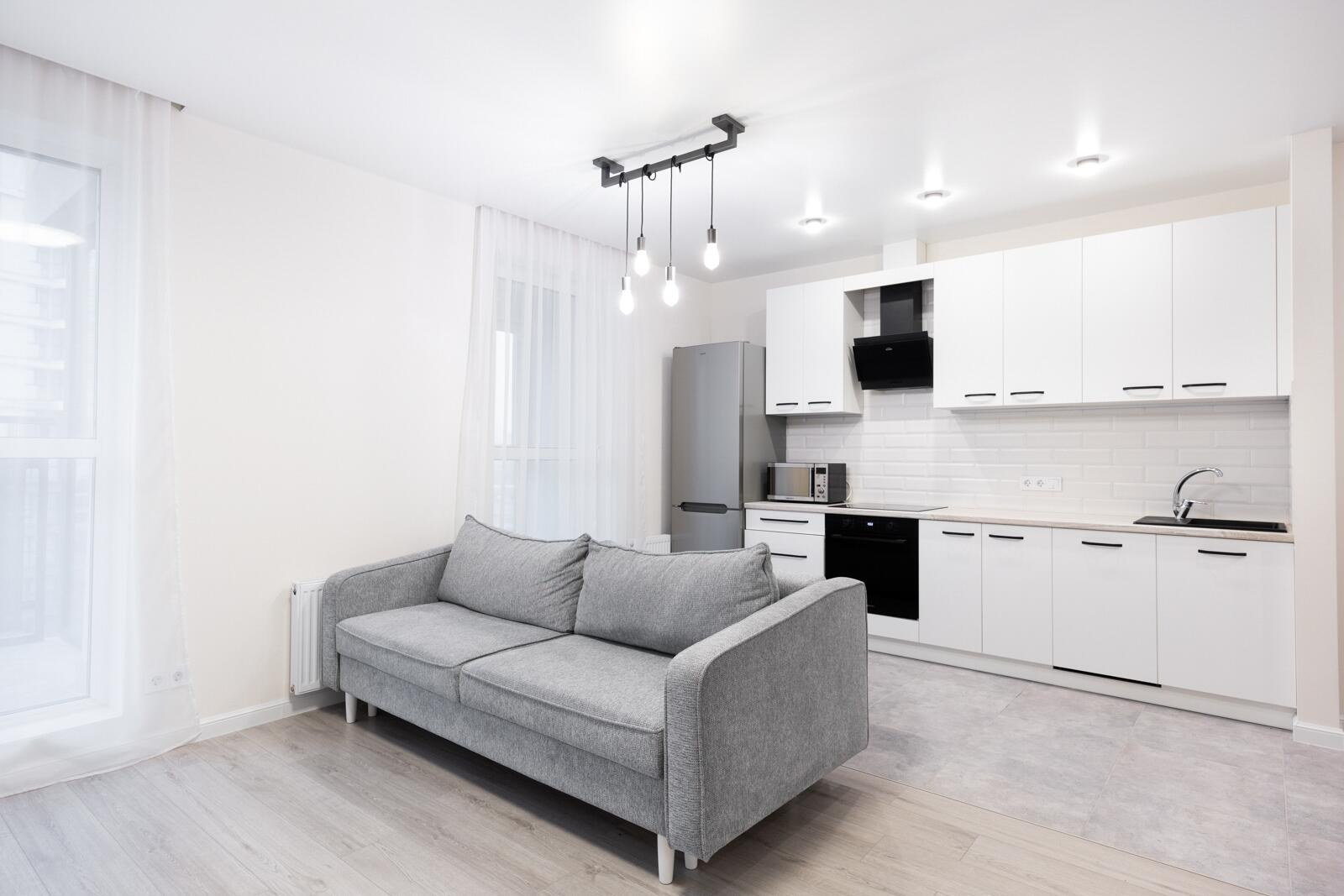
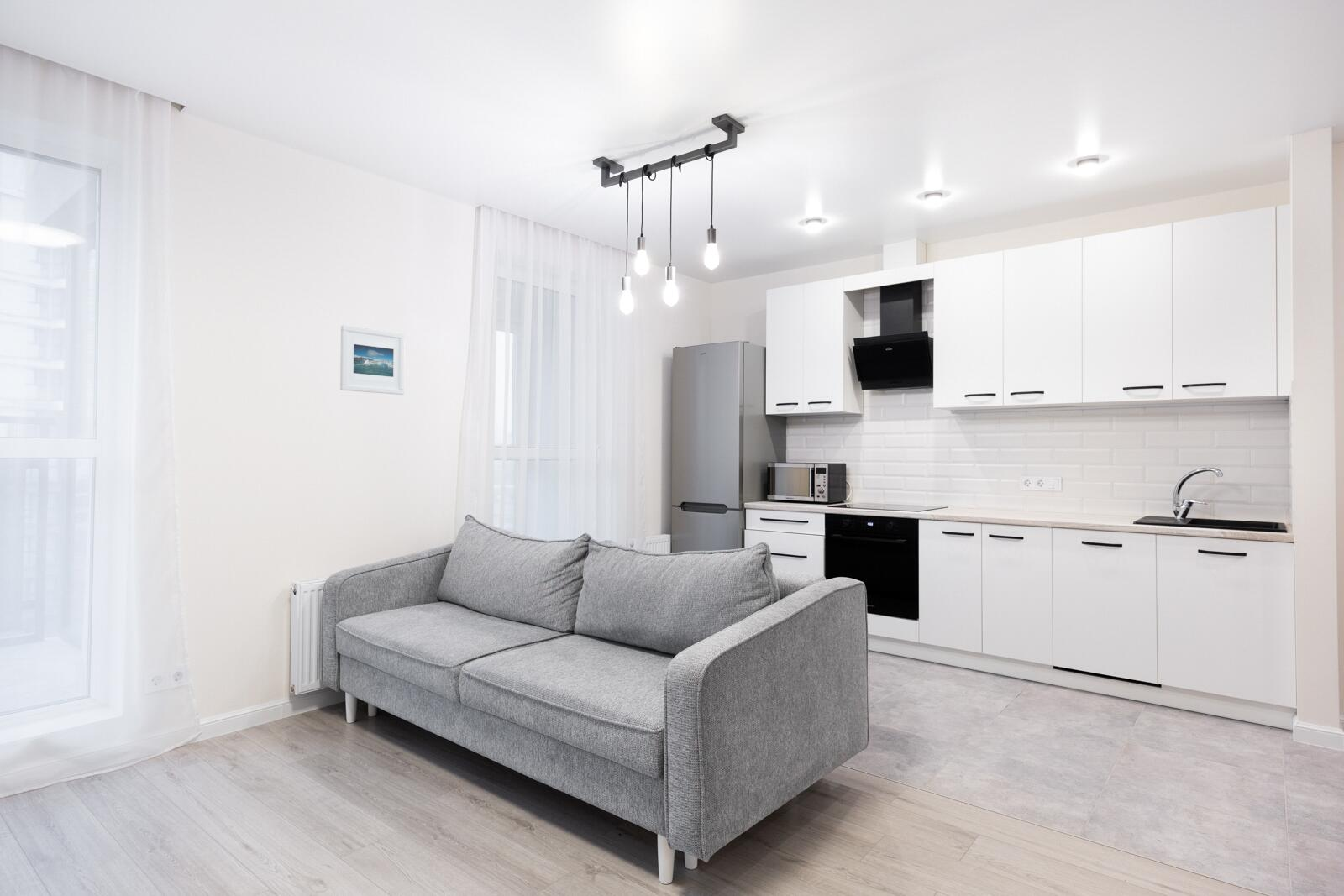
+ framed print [339,324,406,396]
